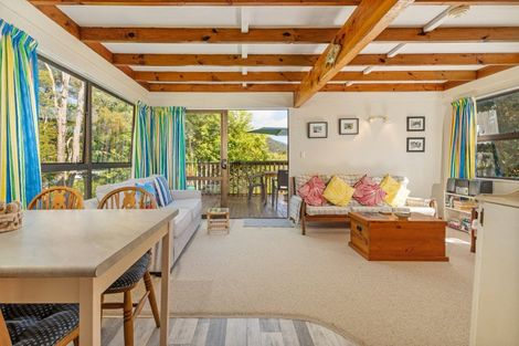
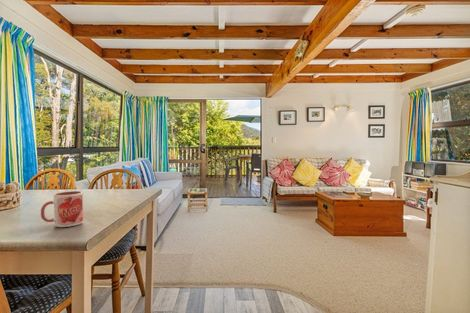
+ mug [40,190,84,228]
